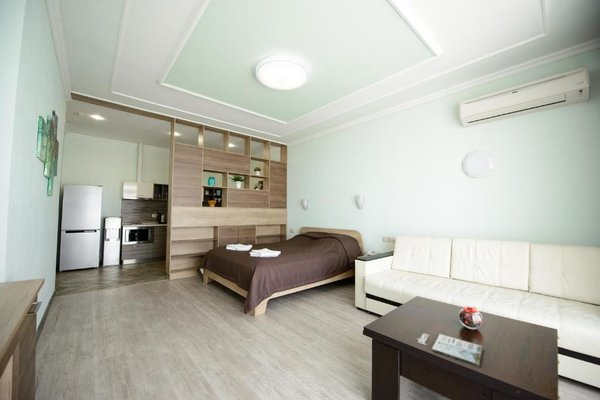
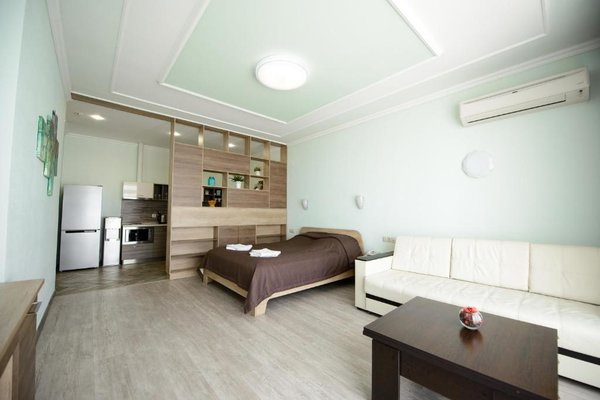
- magazine [416,333,483,367]
